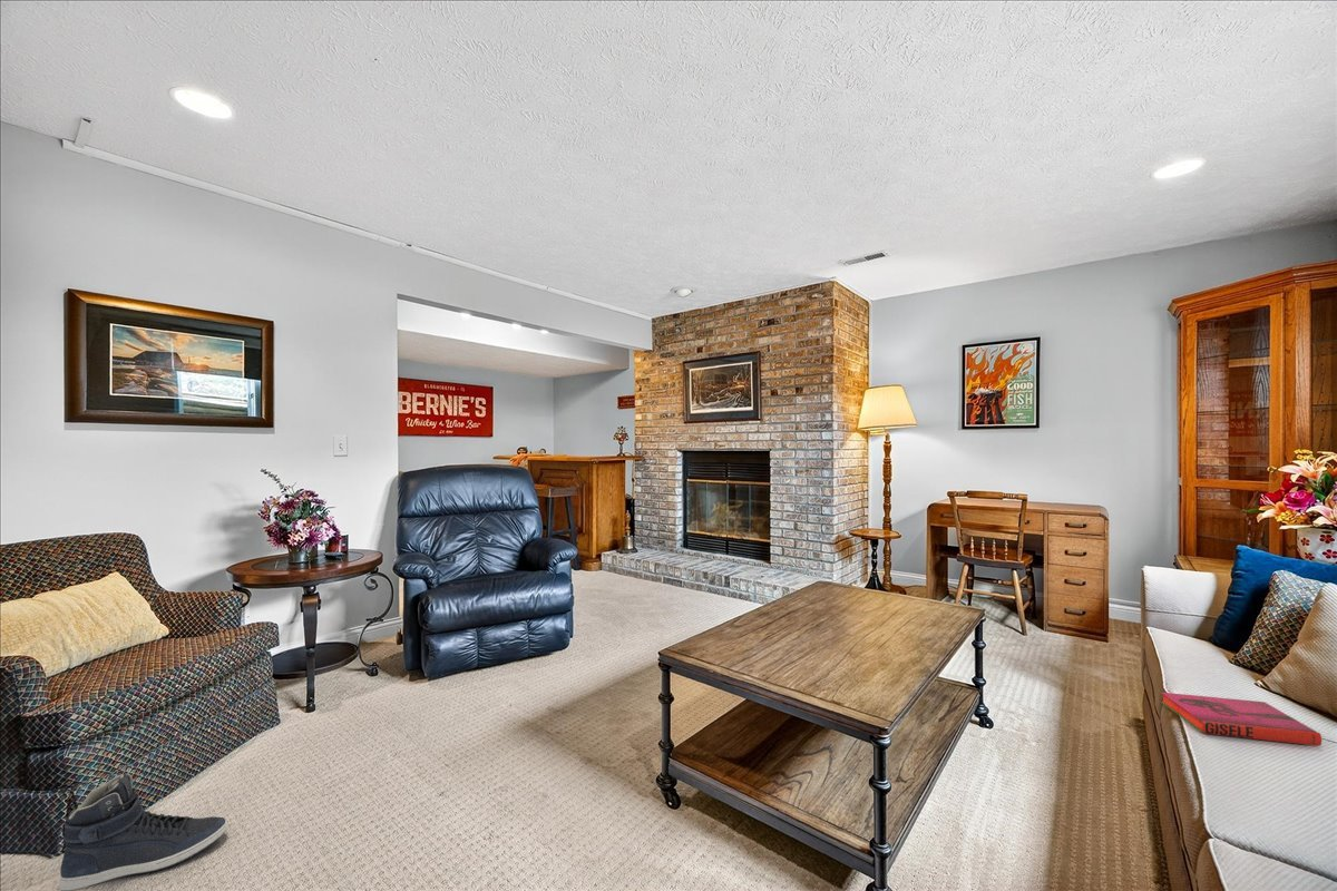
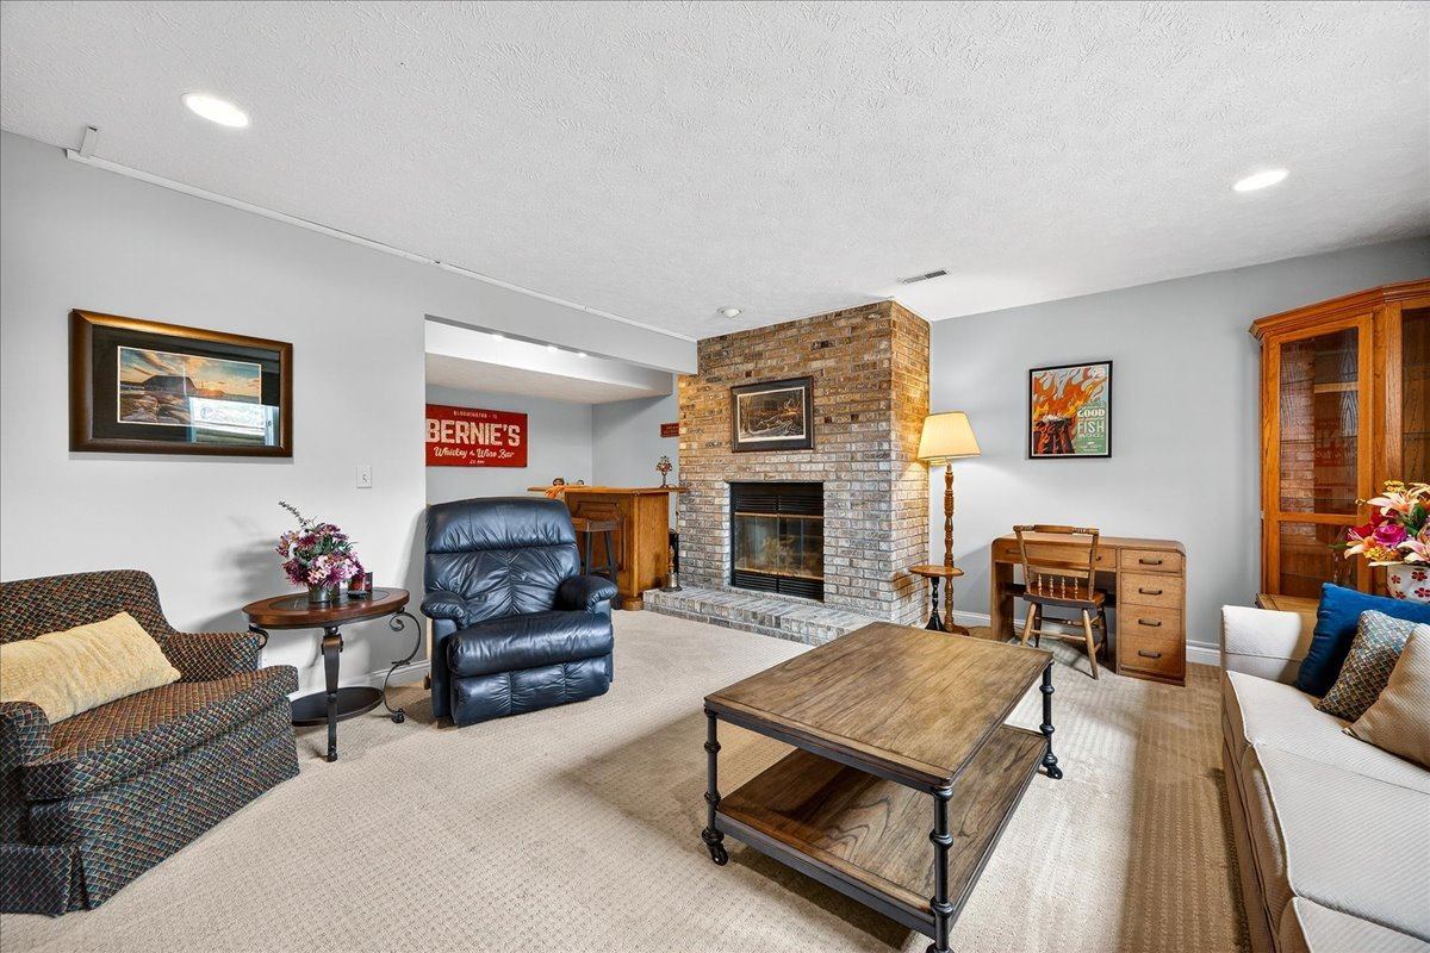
- hardback book [1160,692,1323,747]
- sneaker [58,773,228,891]
